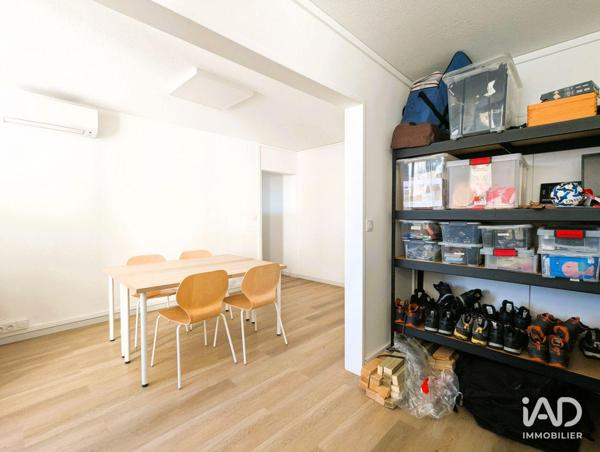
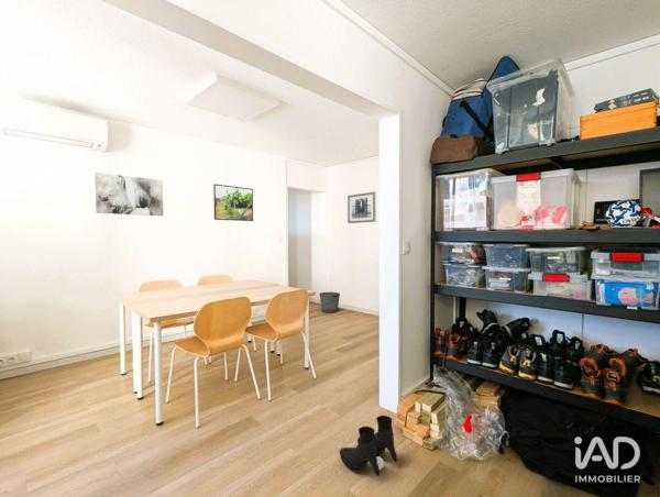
+ boots [339,415,398,477]
+ wall art [346,190,376,224]
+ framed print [212,183,254,222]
+ bucket [318,291,341,314]
+ wall art [95,172,164,217]
